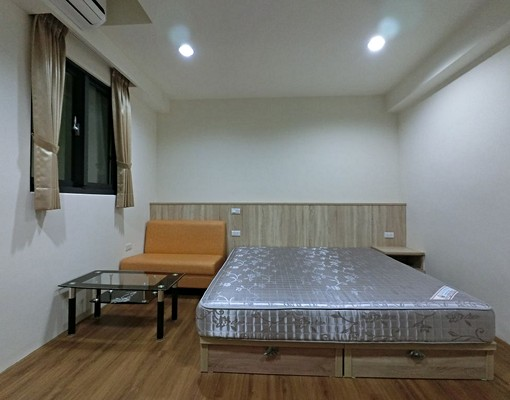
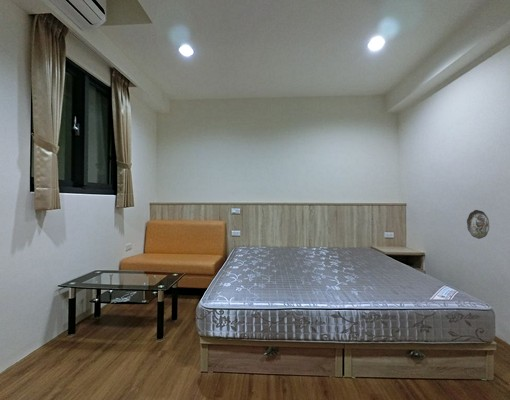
+ decorative plate [466,209,490,240]
